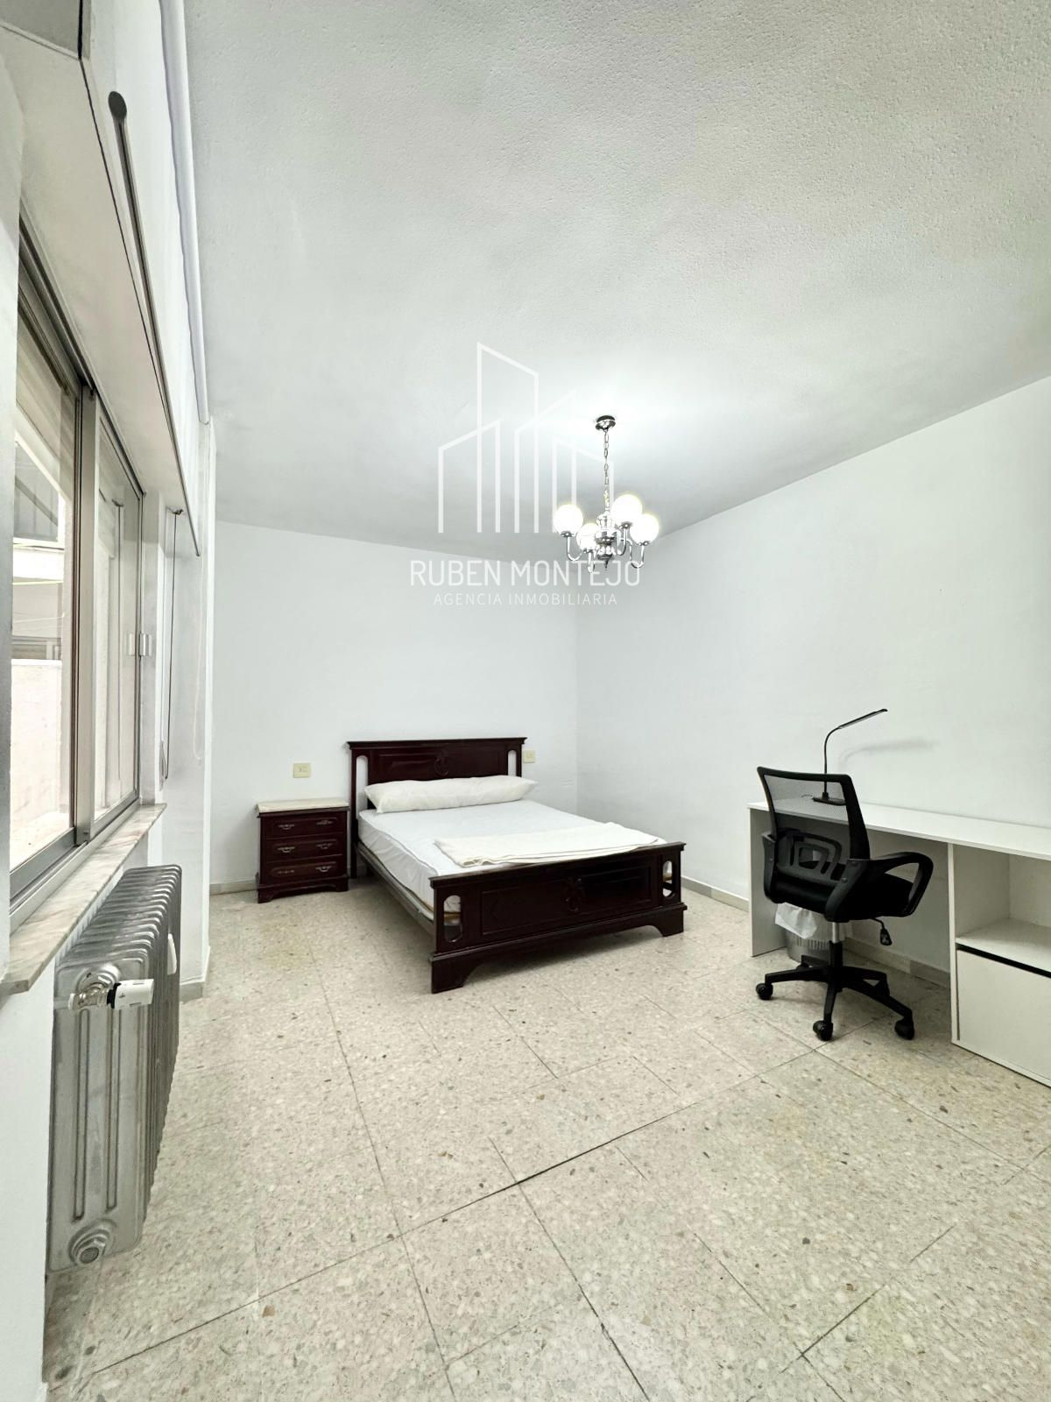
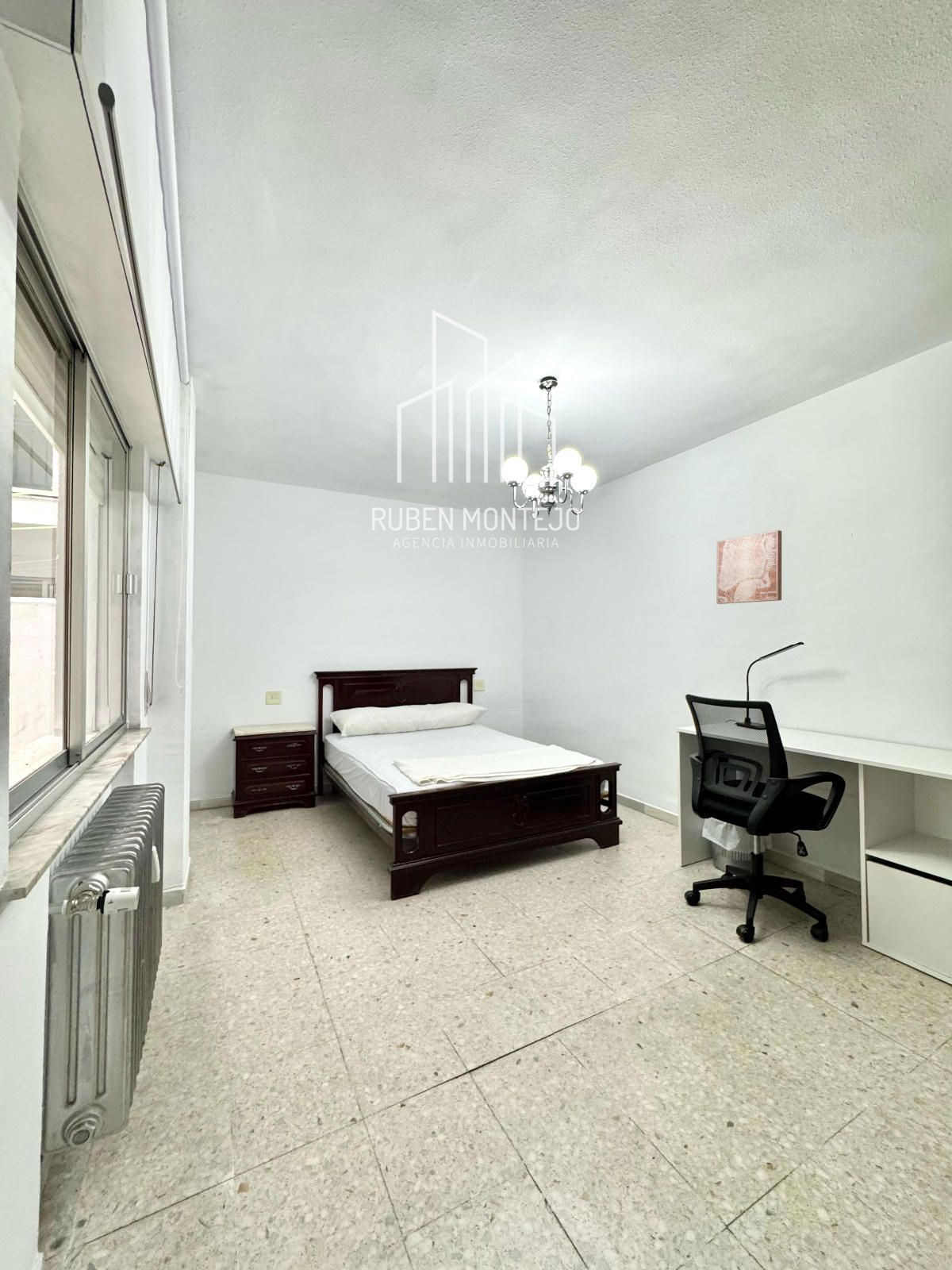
+ wall art [716,529,782,605]
